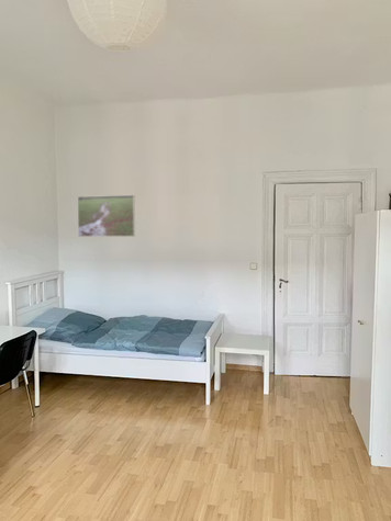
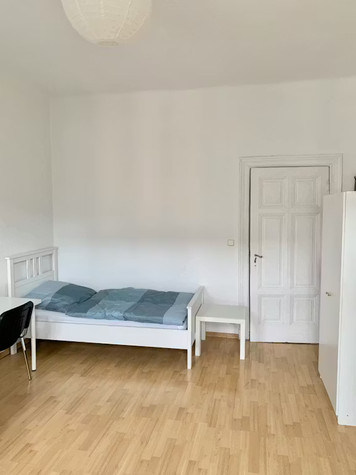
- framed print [77,194,136,238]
